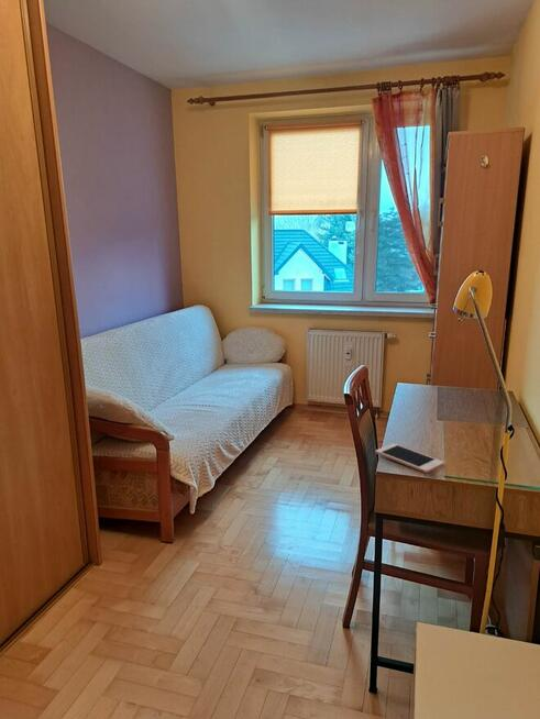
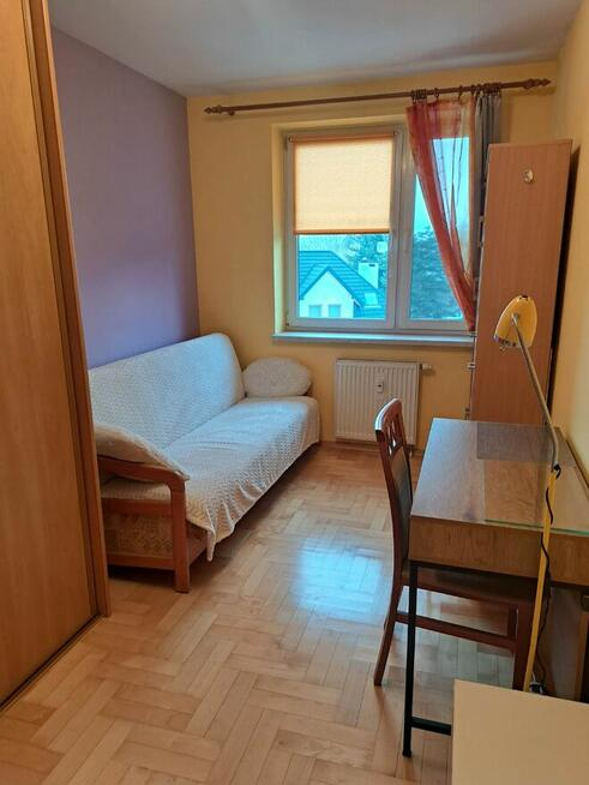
- cell phone [375,442,445,474]
